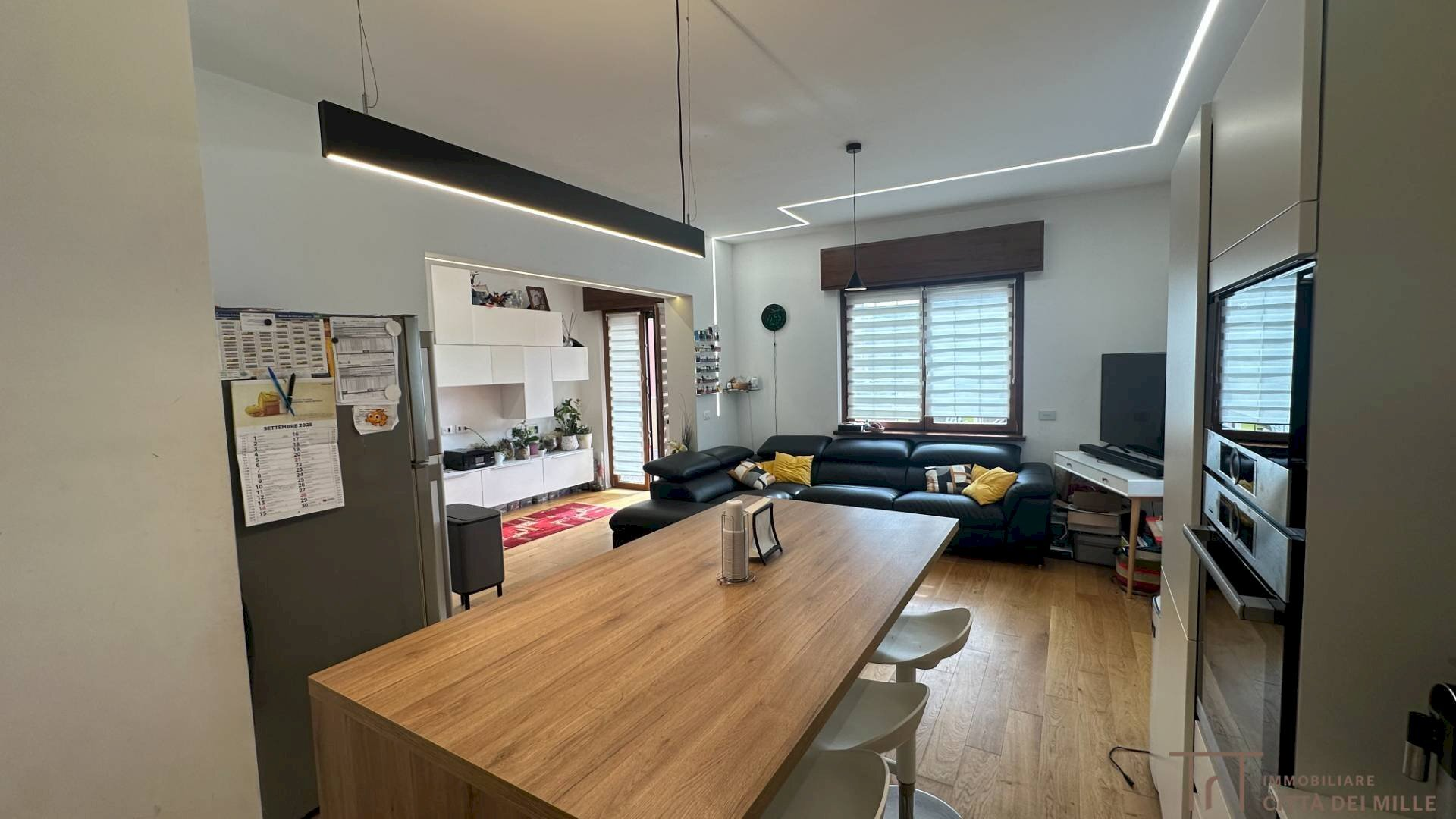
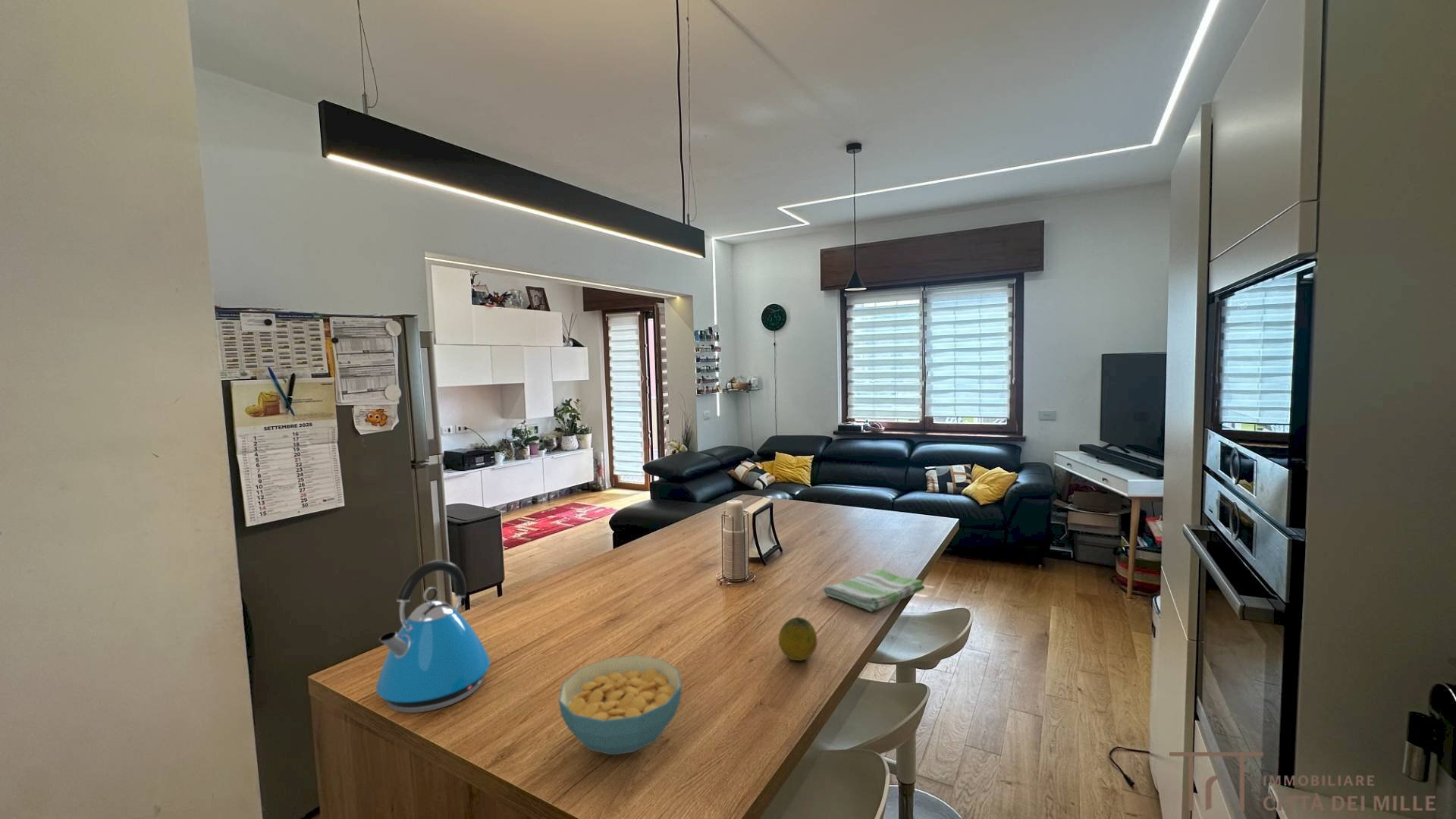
+ fruit [778,617,818,661]
+ kettle [375,559,491,714]
+ cereal bowl [558,654,682,755]
+ dish towel [822,569,925,612]
